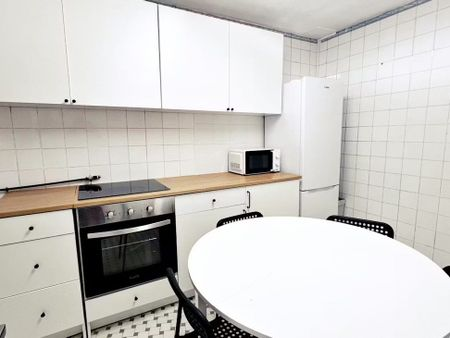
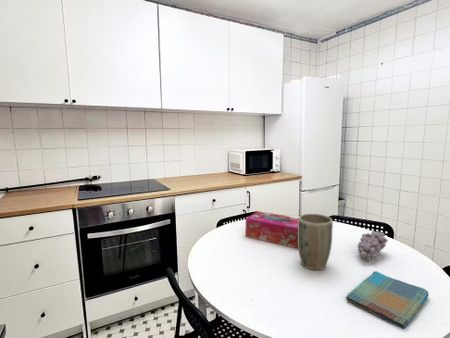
+ fruit [357,230,389,262]
+ dish towel [345,270,430,330]
+ tissue box [245,210,299,249]
+ plant pot [297,213,334,271]
